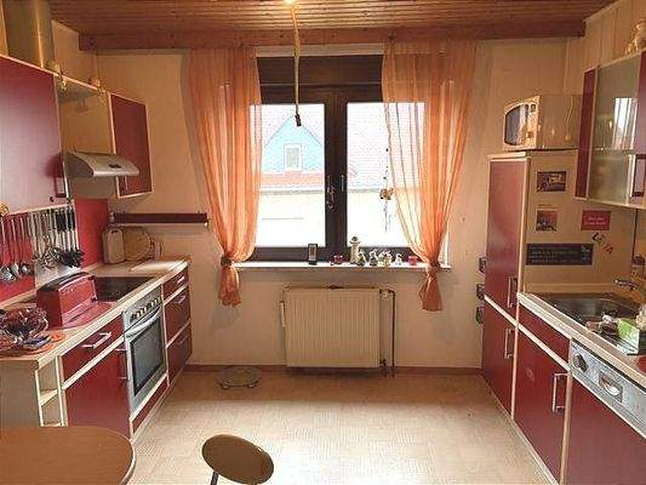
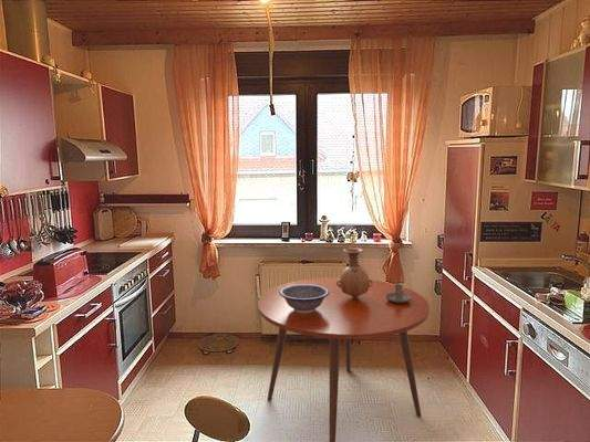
+ decorative bowl [279,284,330,313]
+ candle holder [386,283,411,303]
+ dining table [257,276,431,442]
+ vase [337,246,373,297]
